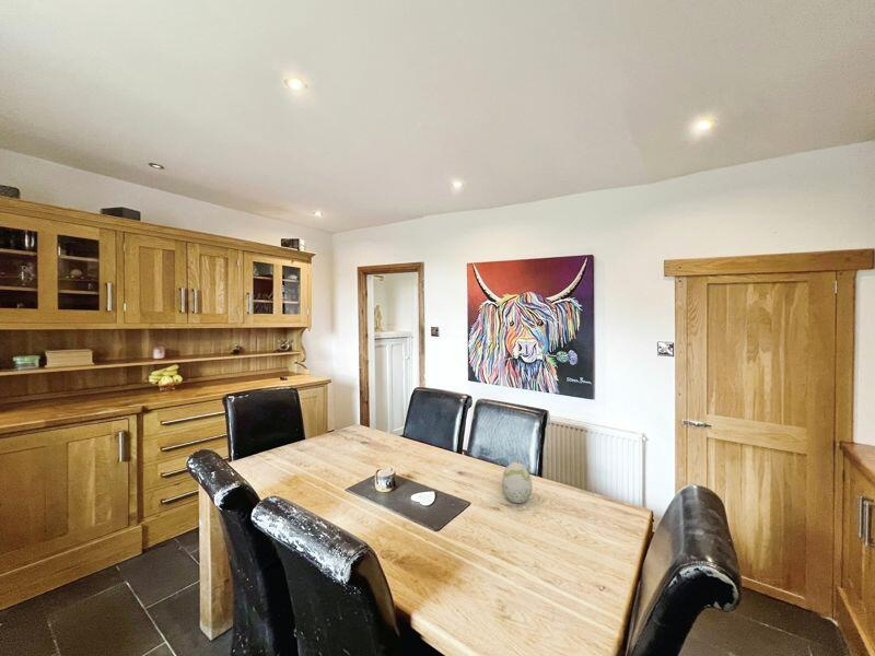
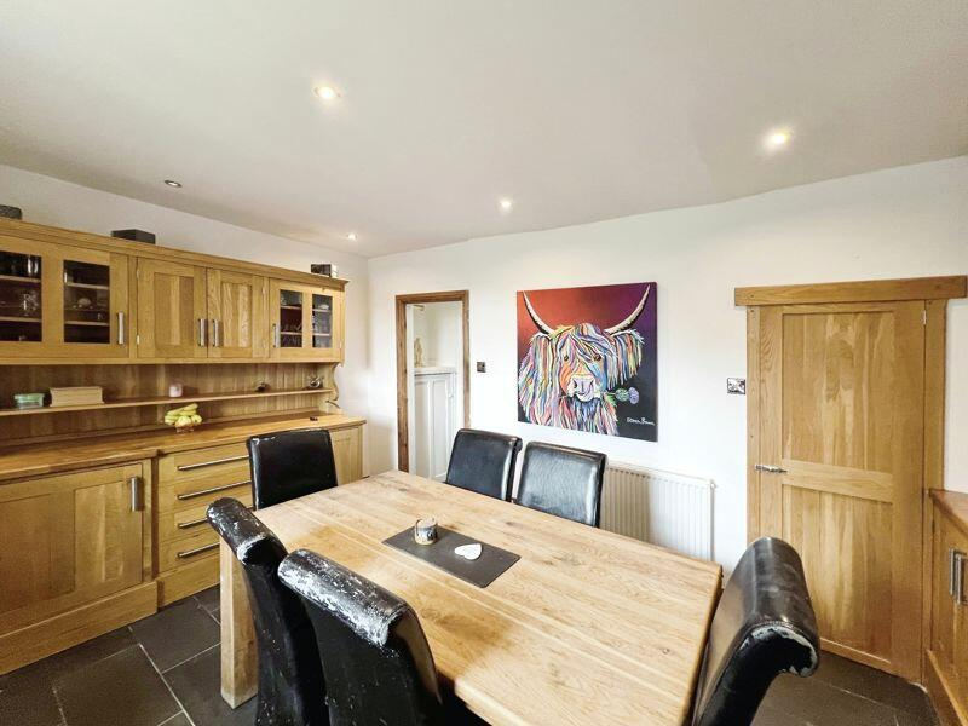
- decorative egg [501,460,533,504]
